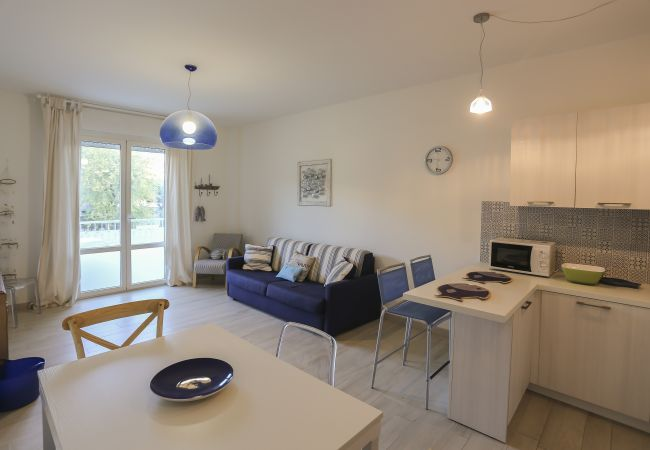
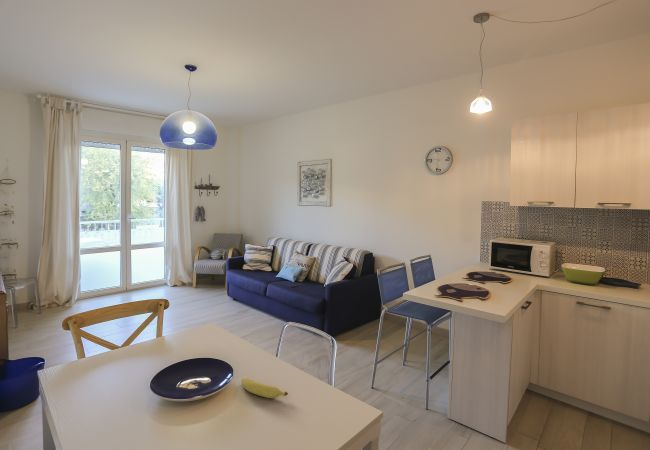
+ fruit [241,377,289,399]
